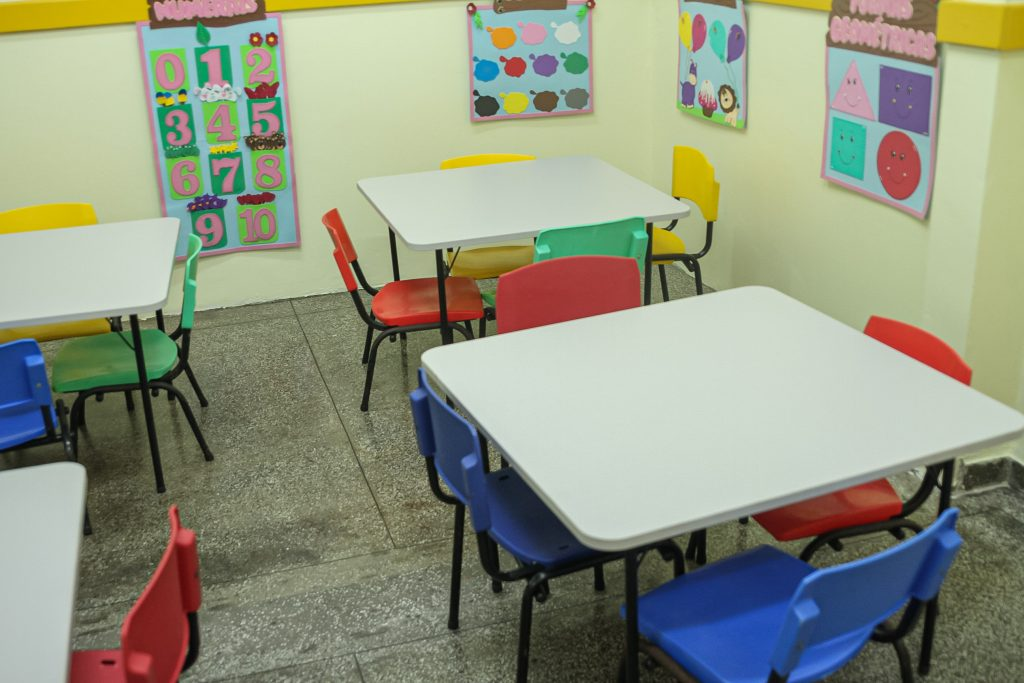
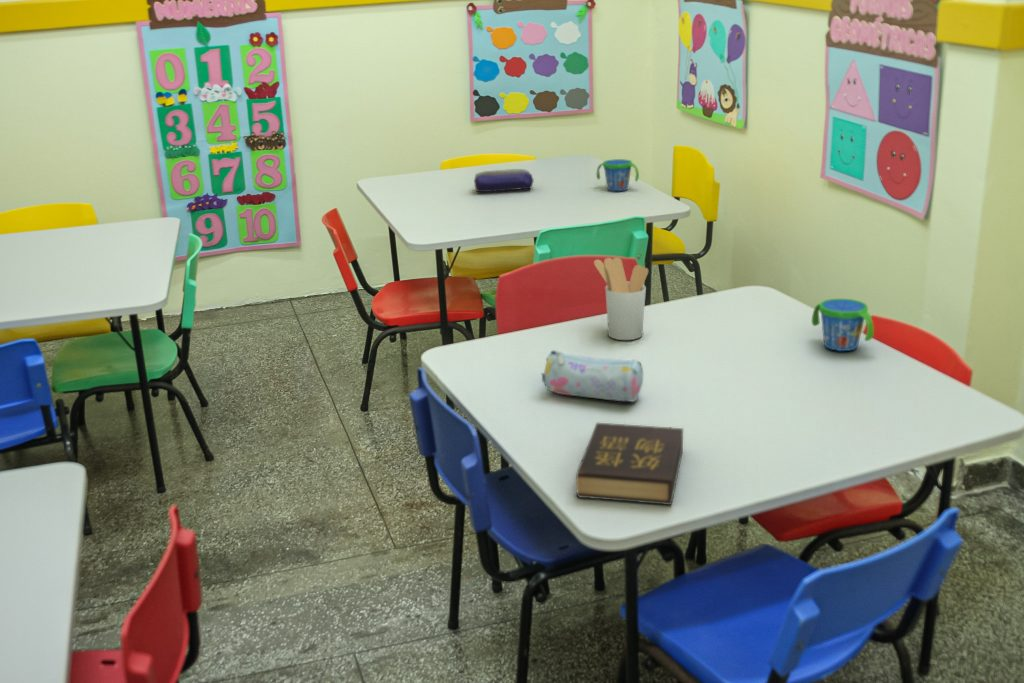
+ pencil case [473,168,534,193]
+ hardback book [575,422,684,506]
+ utensil holder [593,256,649,341]
+ pencil case [541,349,644,403]
+ snack cup [811,298,875,352]
+ snack cup [595,158,640,192]
